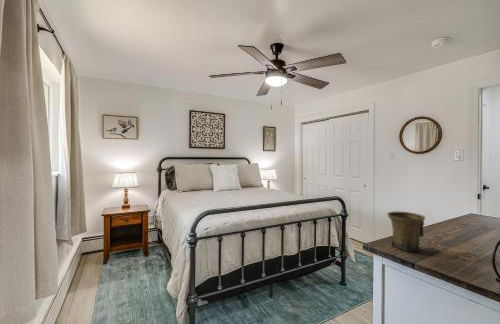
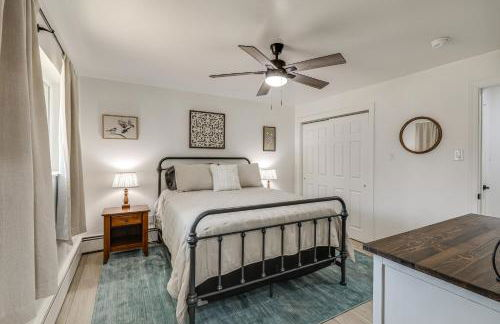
- mug [386,211,426,252]
